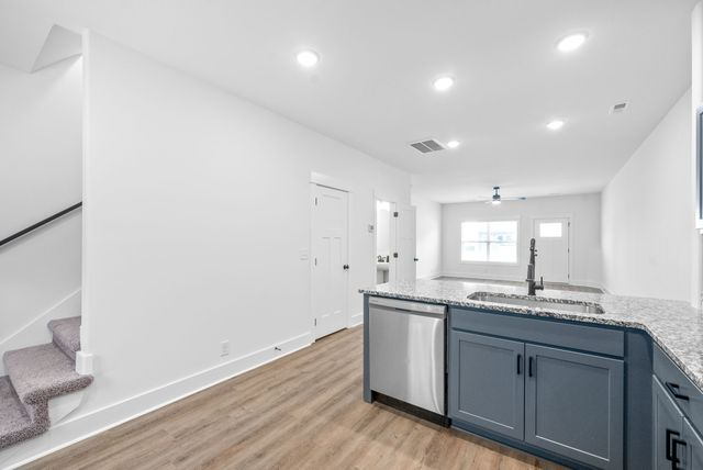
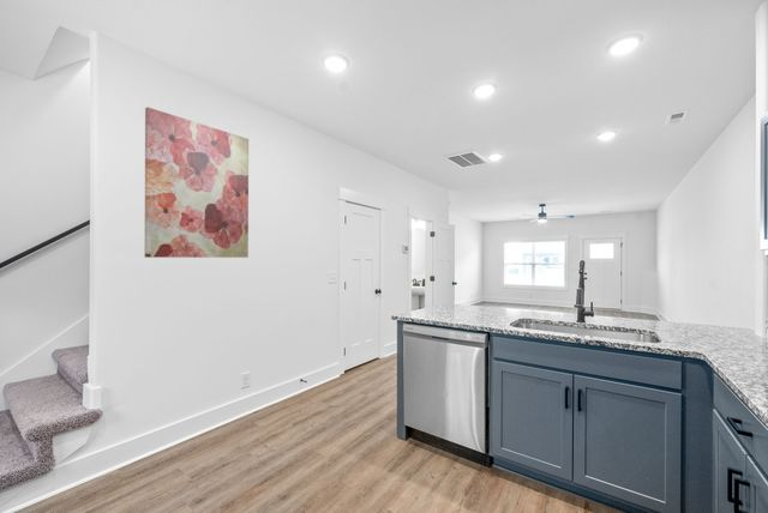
+ wall art [143,105,250,259]
